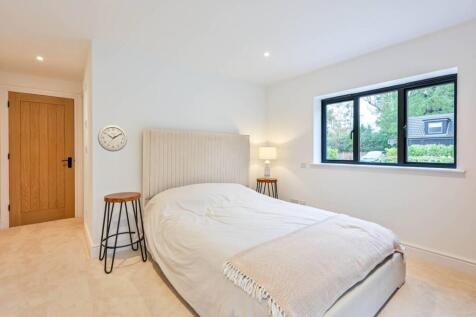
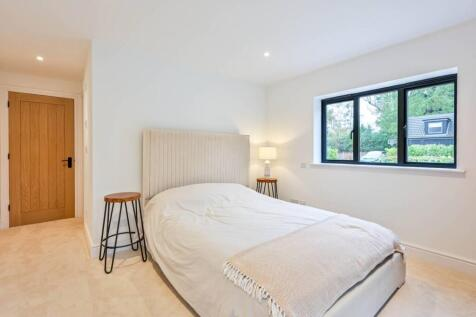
- wall clock [97,124,128,152]
